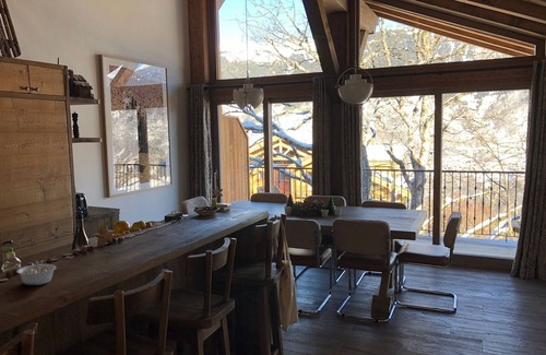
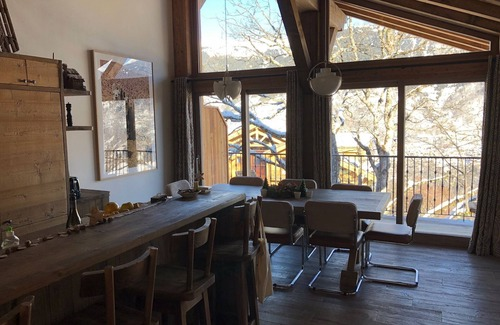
- legume [15,259,57,286]
